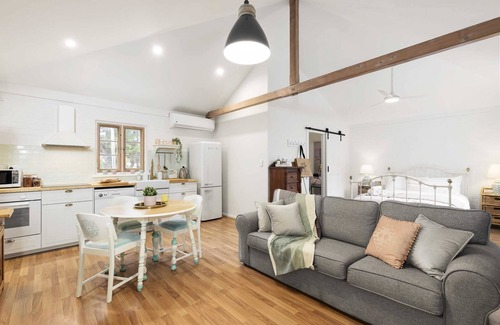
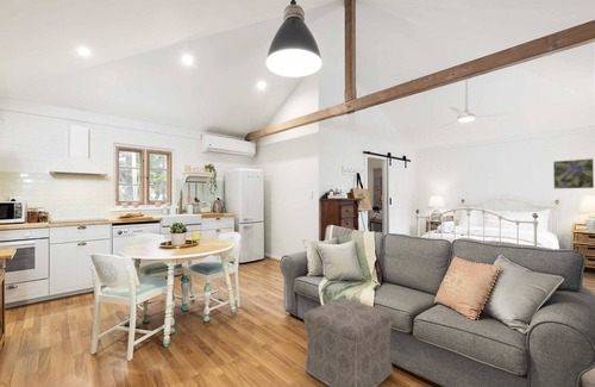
+ ottoman [302,297,395,387]
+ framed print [552,157,595,191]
